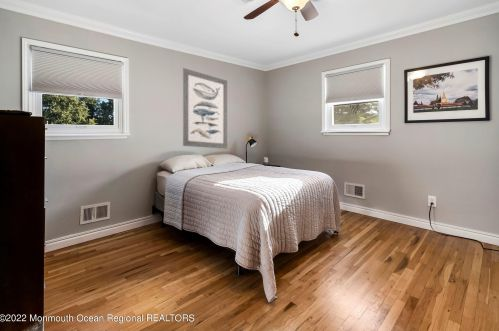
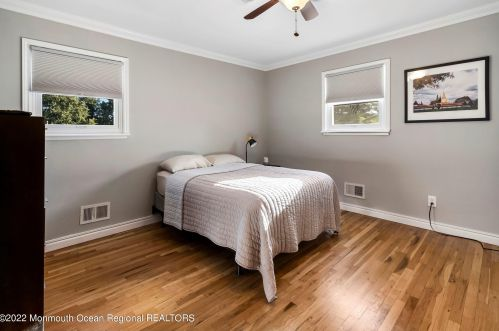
- wall art [182,67,228,149]
